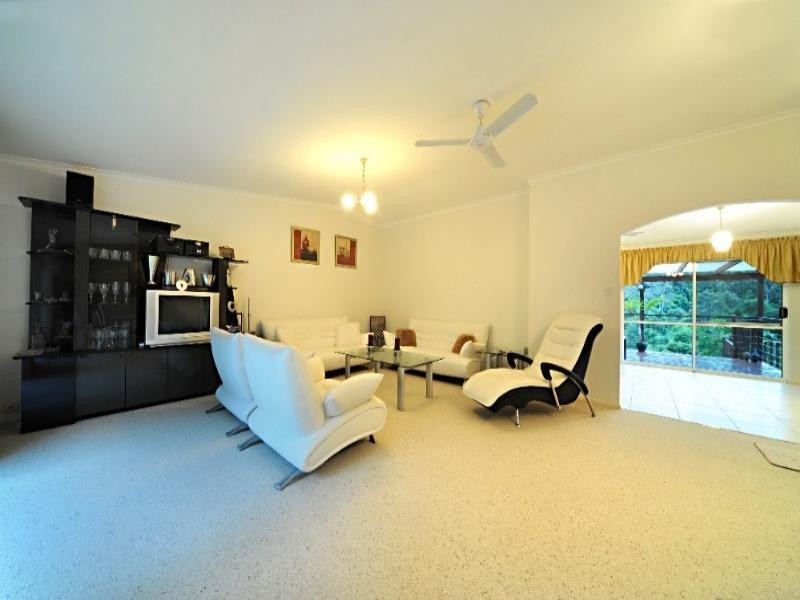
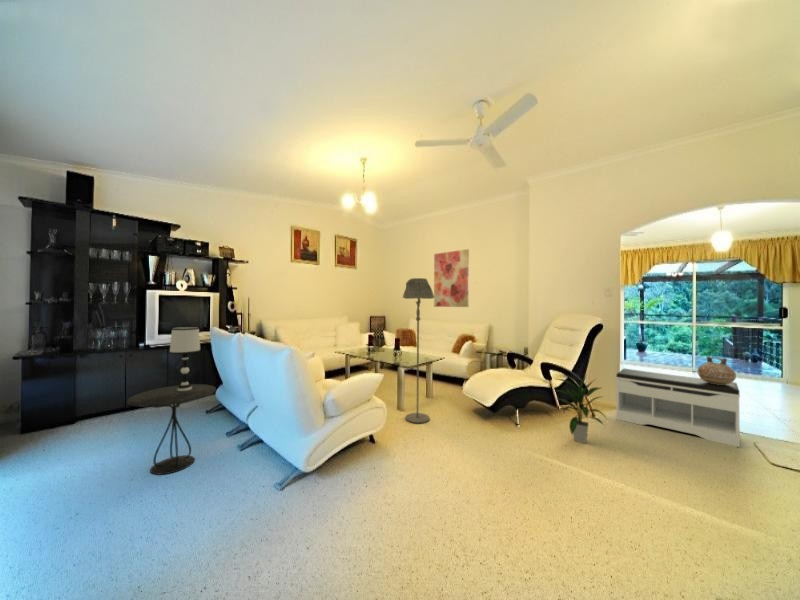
+ ceramic vessel [697,355,737,385]
+ indoor plant [553,375,608,445]
+ side table [126,383,217,475]
+ floor lamp [402,277,434,424]
+ wall art [433,248,470,308]
+ bench [615,368,741,448]
+ table lamp [169,326,201,391]
